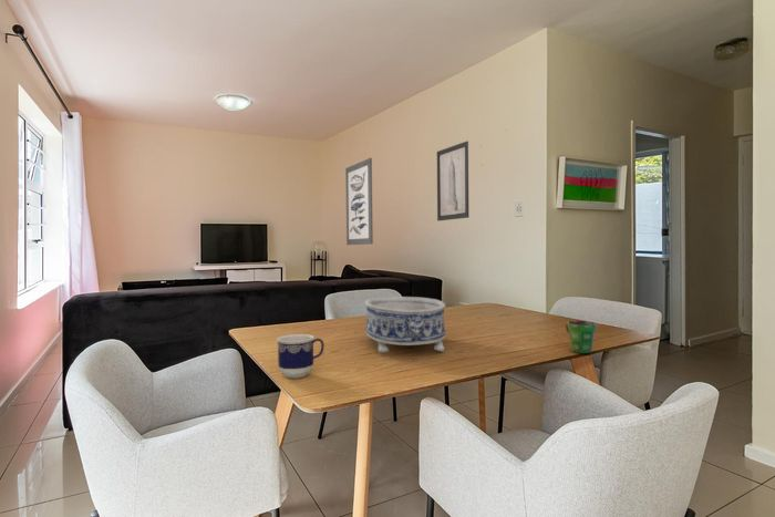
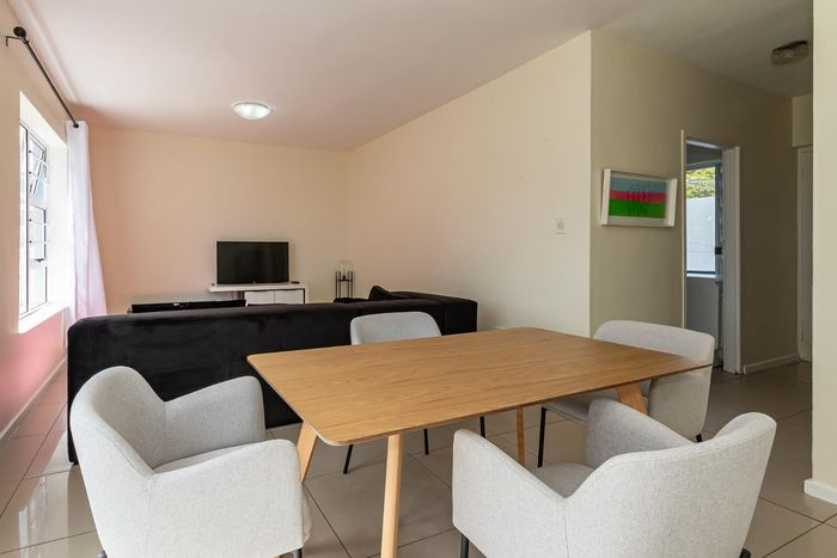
- wall art [344,157,374,246]
- wall art [436,141,469,221]
- cup [565,320,597,354]
- decorative bowl [364,296,446,354]
- cup [276,333,326,379]
